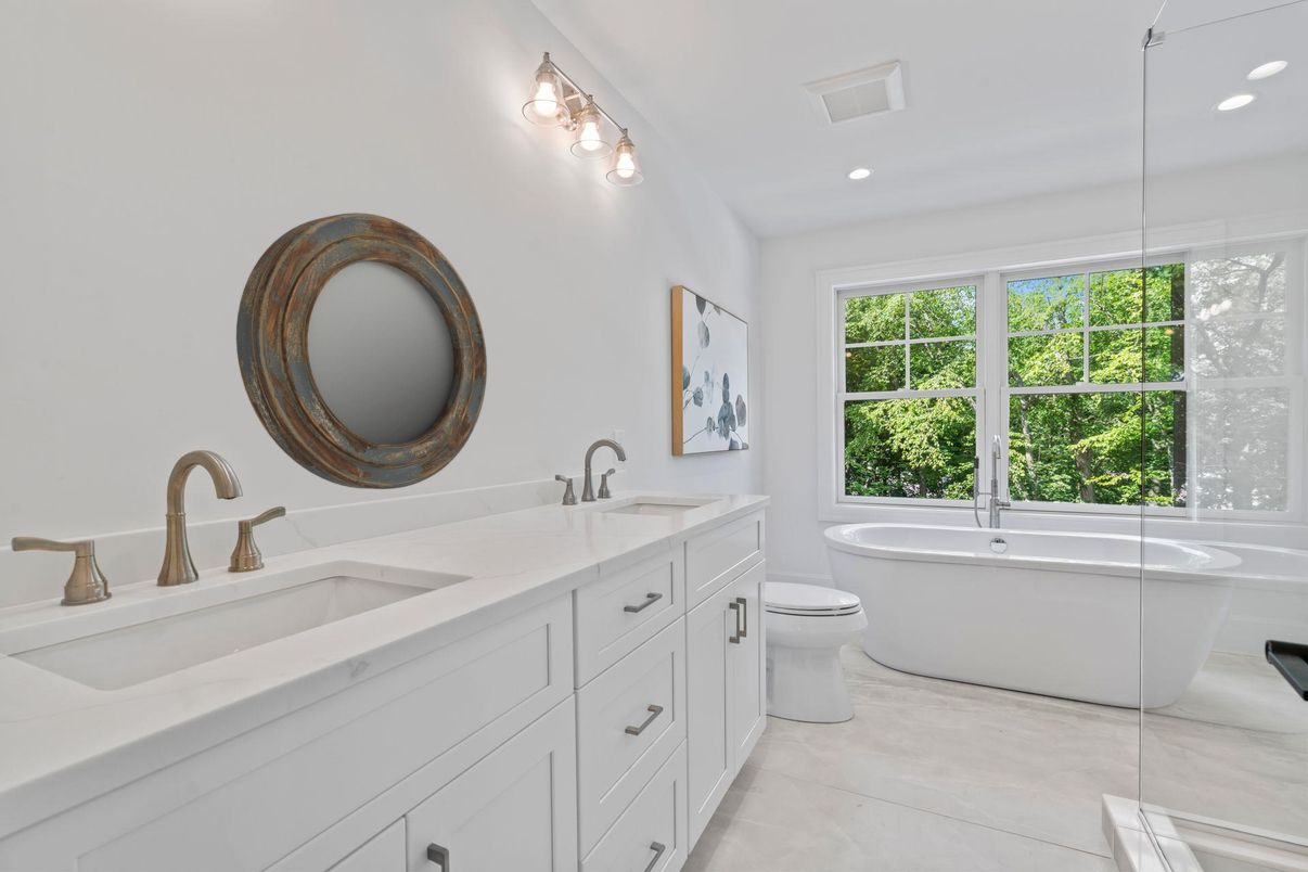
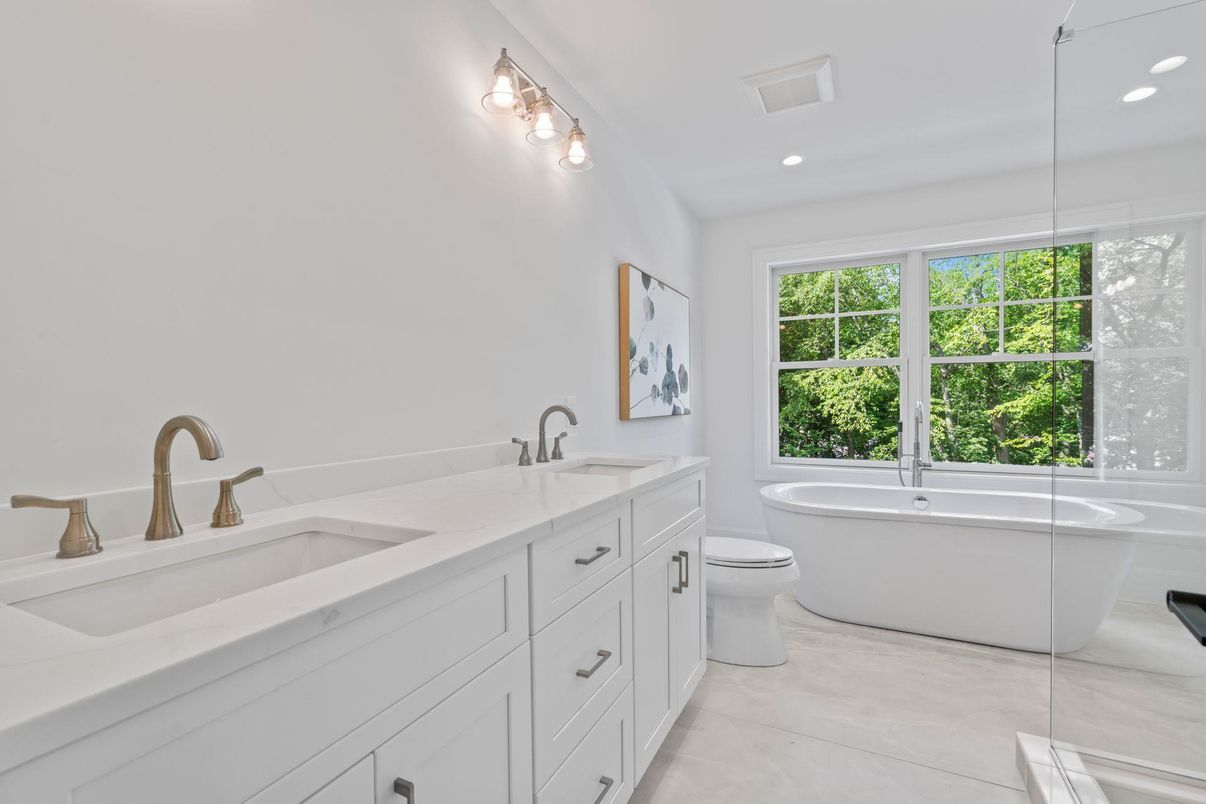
- home mirror [235,211,488,490]
